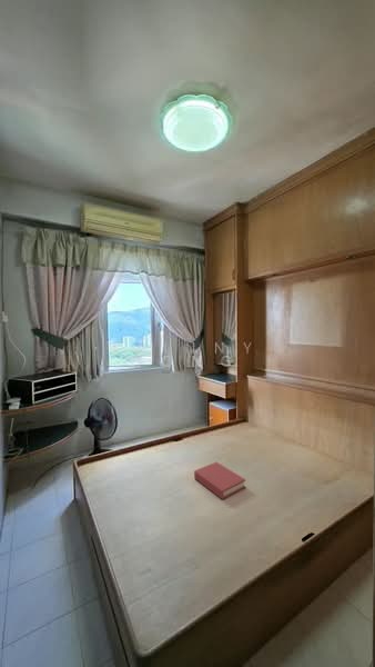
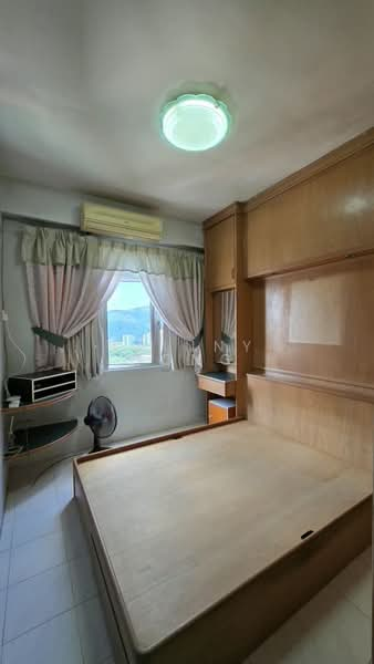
- hardback book [193,461,246,500]
